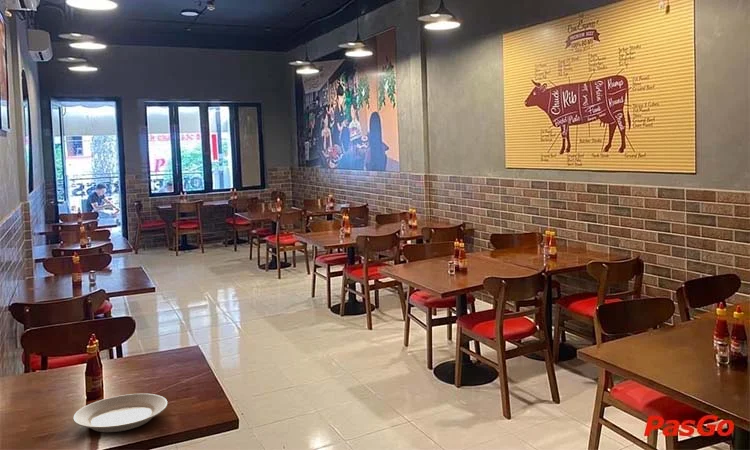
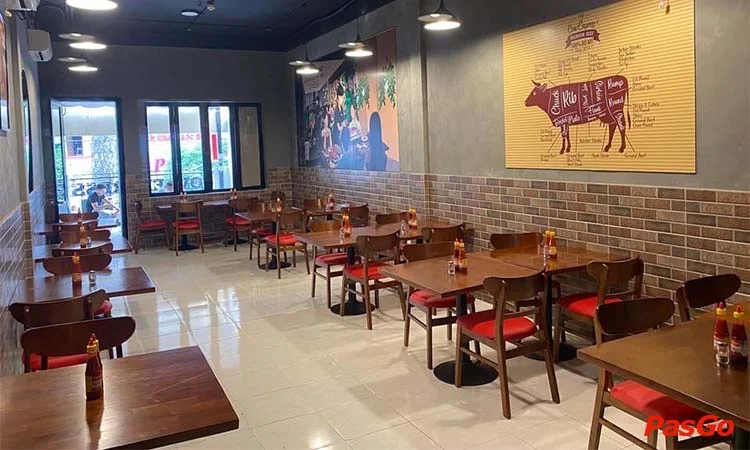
- plate [72,393,169,433]
